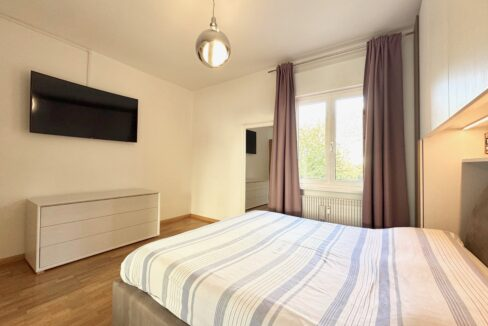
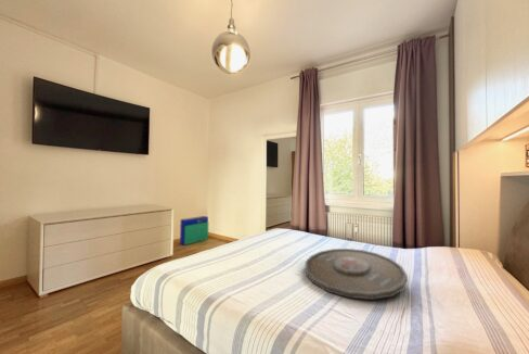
+ air purifier [179,215,209,246]
+ serving tray [304,248,409,301]
